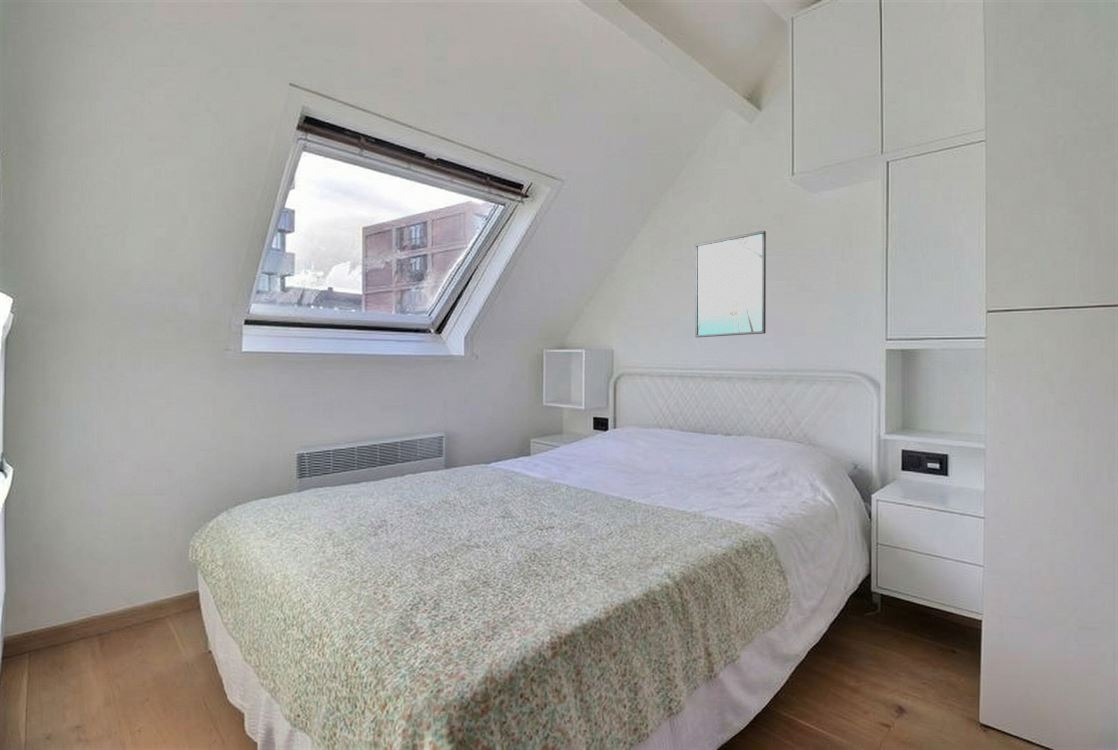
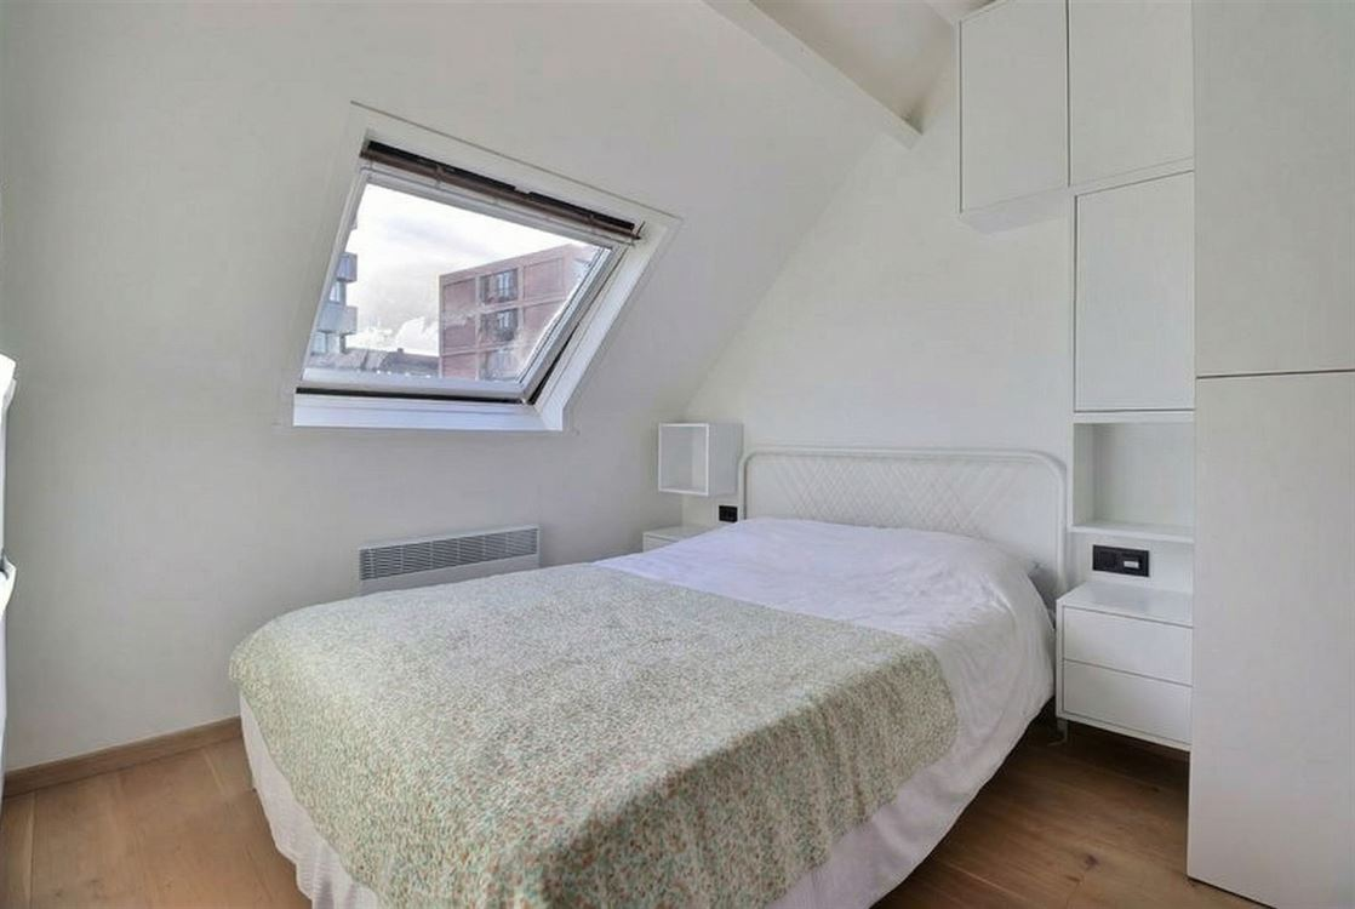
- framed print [694,230,767,338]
